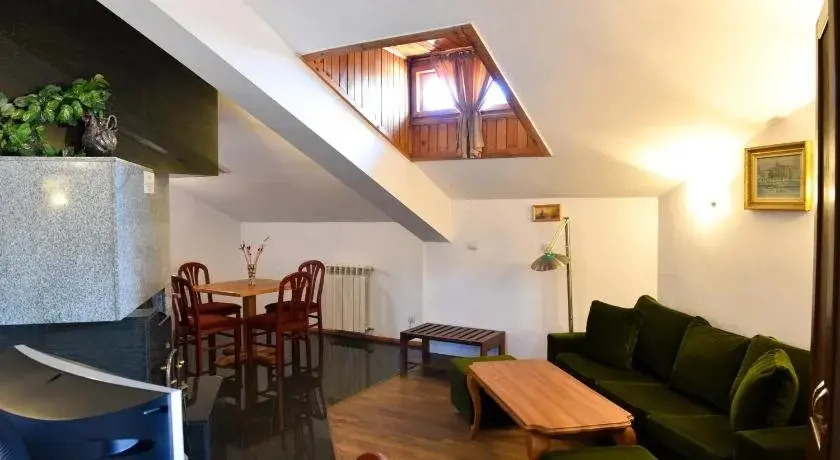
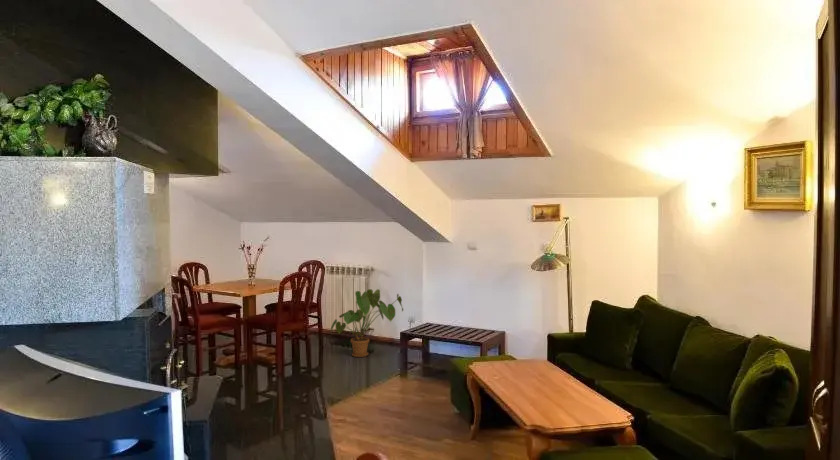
+ house plant [330,288,405,358]
